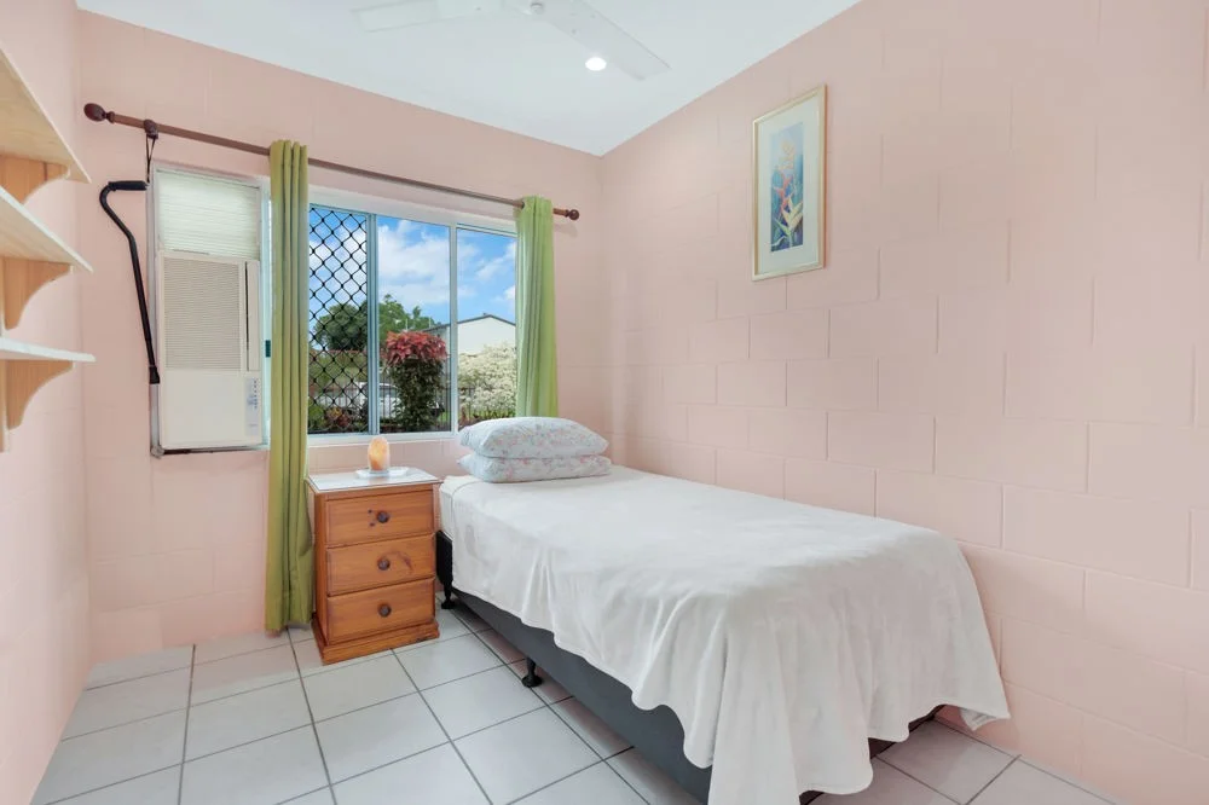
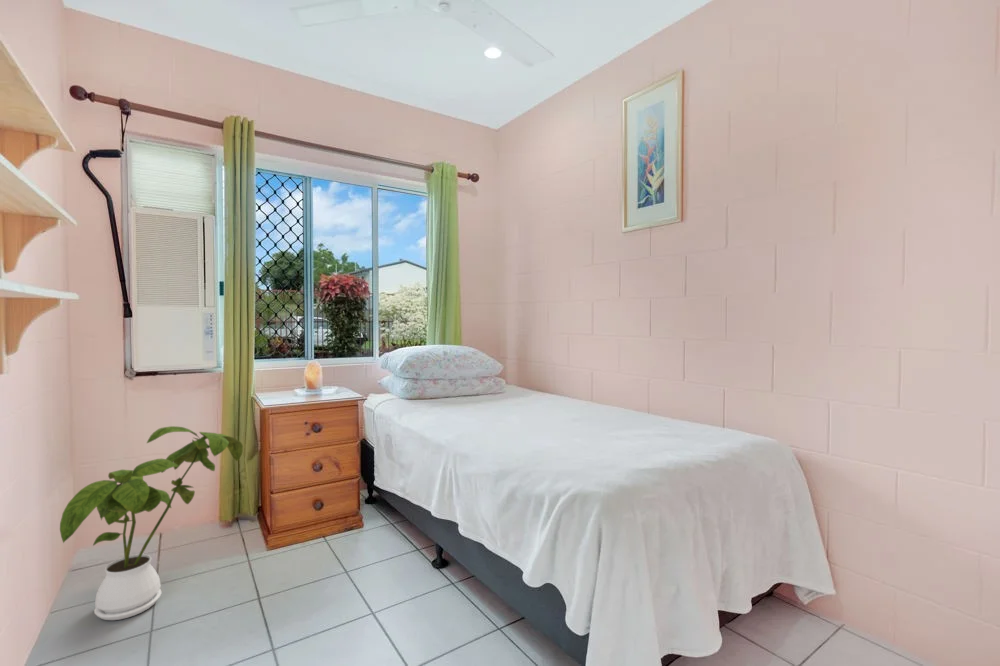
+ house plant [59,425,244,621]
